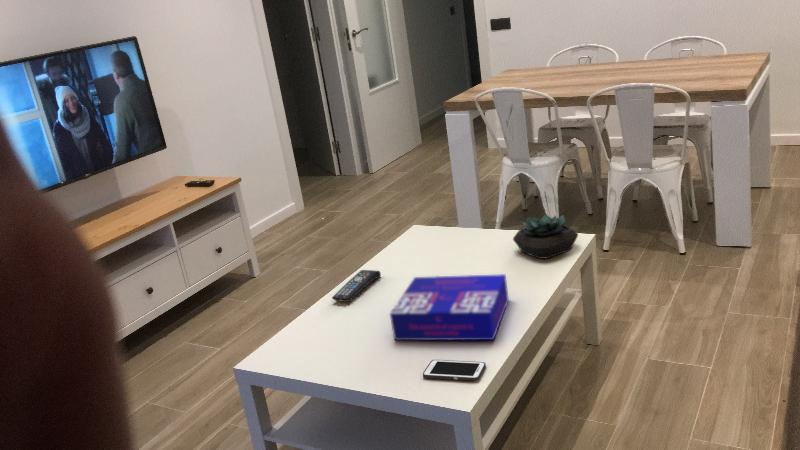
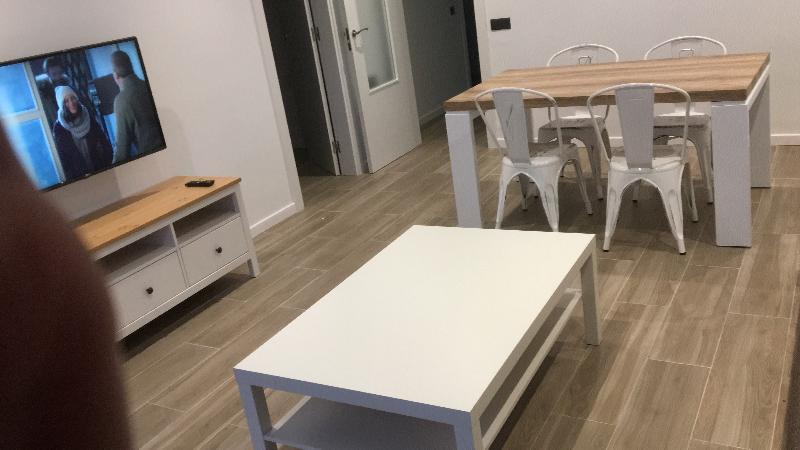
- cell phone [422,359,487,382]
- remote control [331,269,382,303]
- succulent plant [512,213,579,260]
- board game [389,273,510,341]
